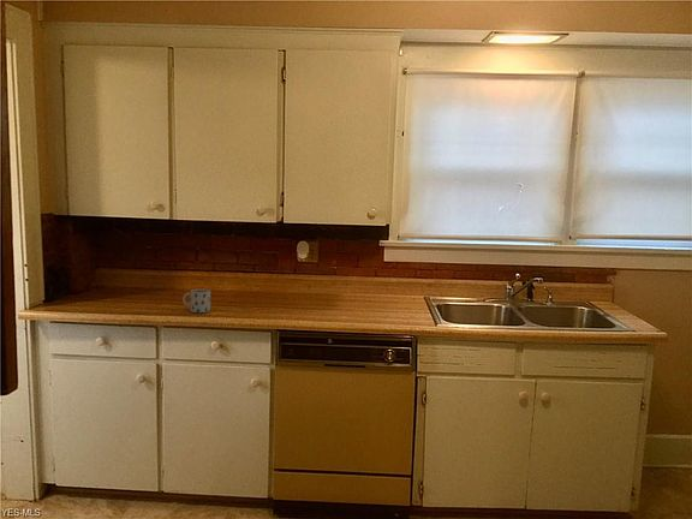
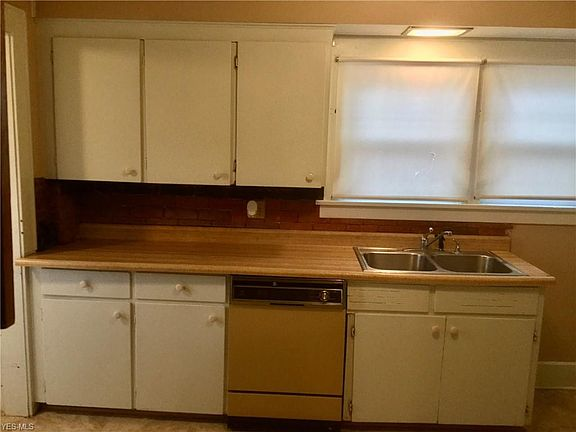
- mug [181,288,211,314]
